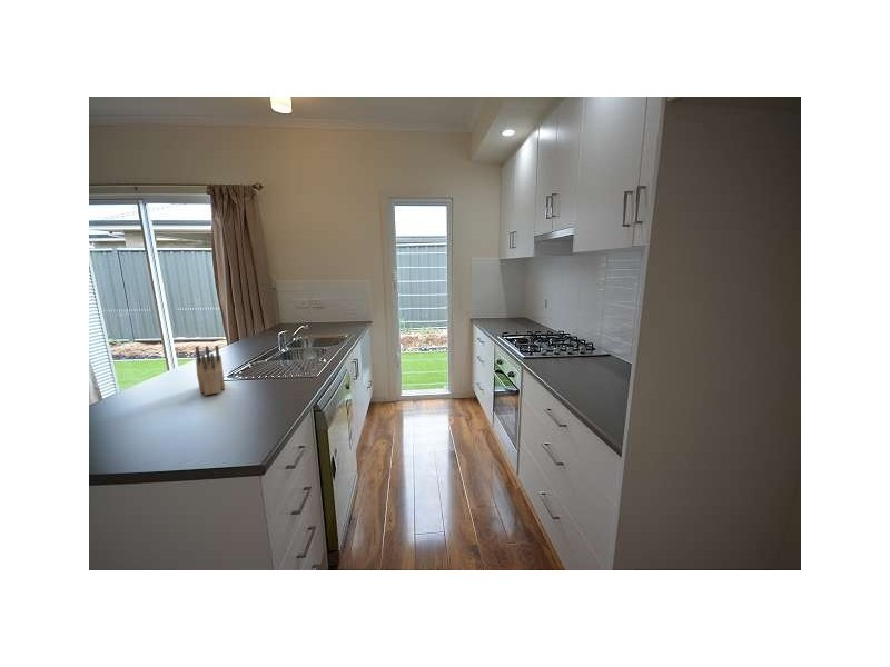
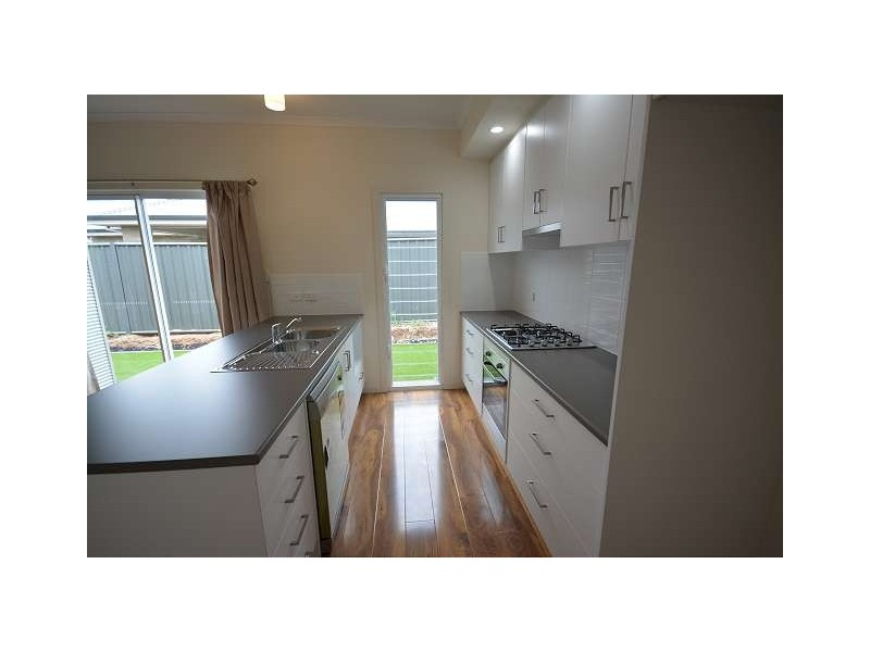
- knife block [195,345,226,396]
